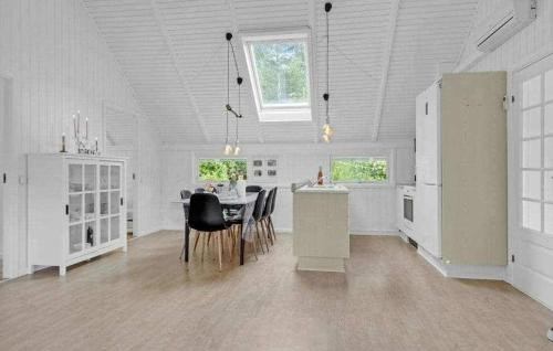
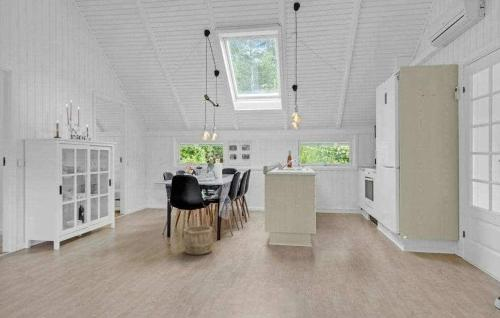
+ wooden bucket [182,224,214,256]
